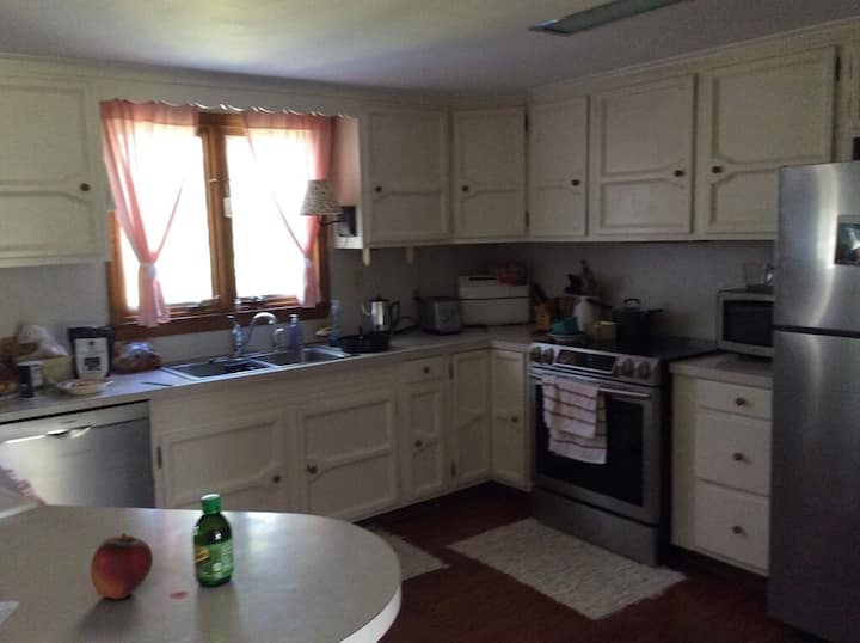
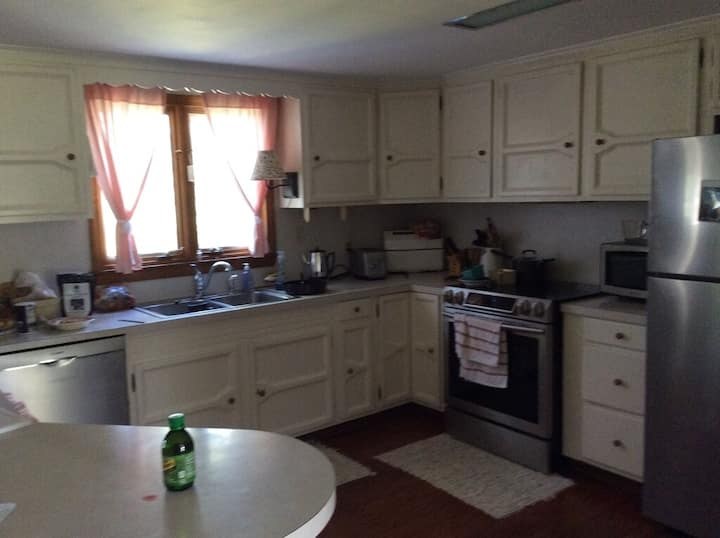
- fruit [88,532,154,600]
